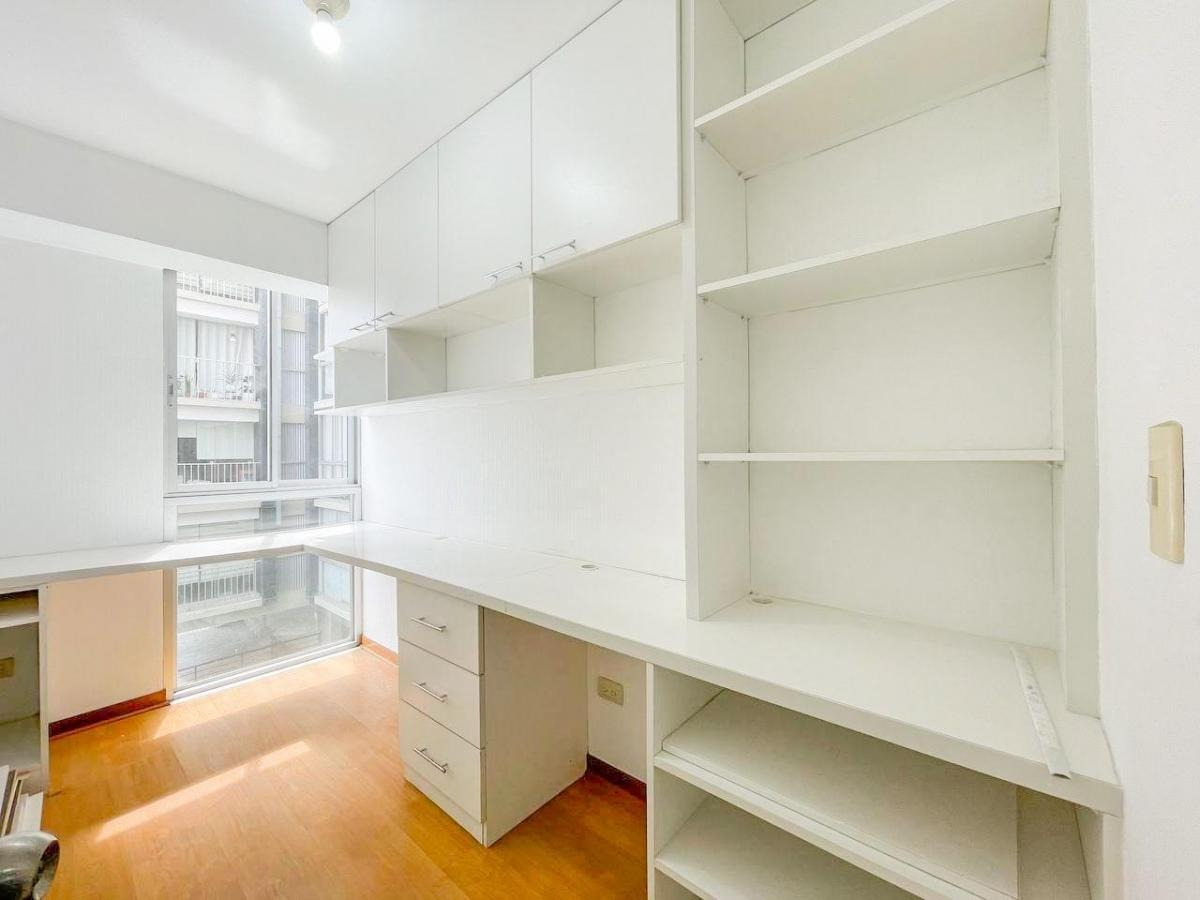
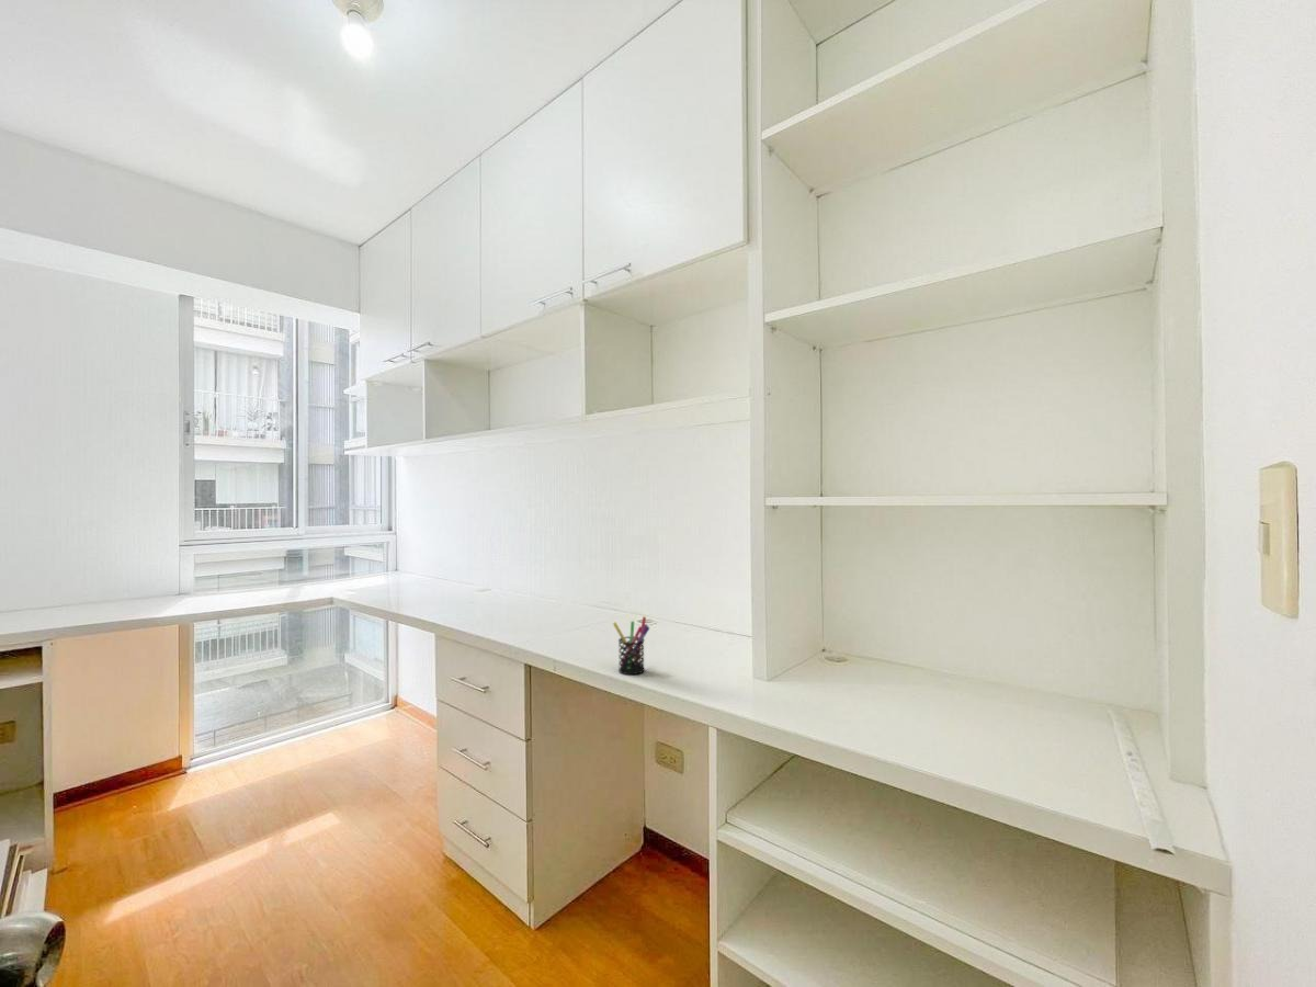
+ pen holder [612,615,650,676]
